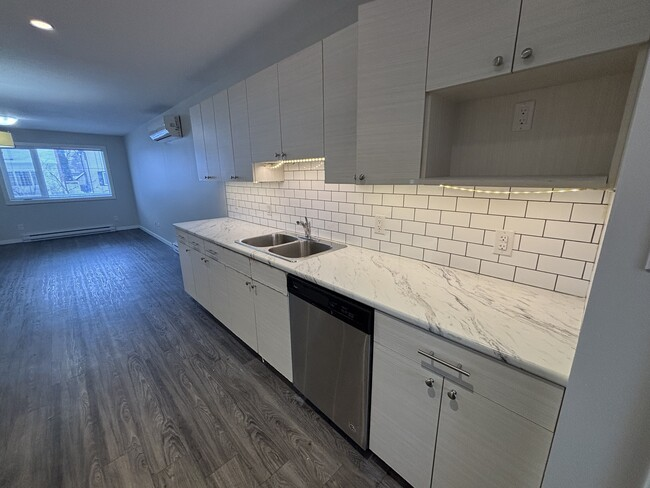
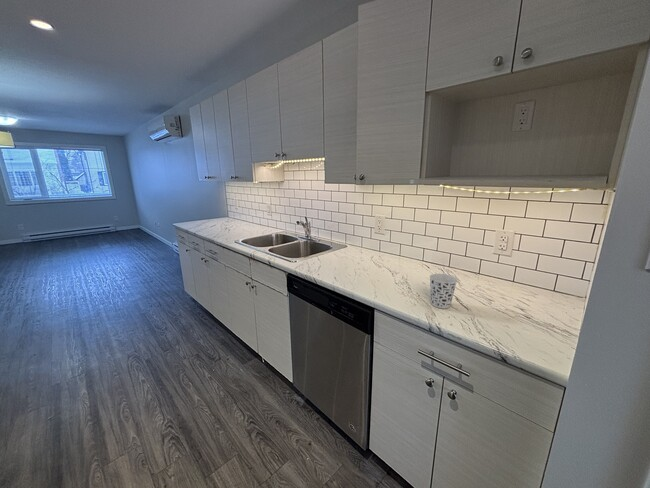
+ cup [429,273,458,309]
